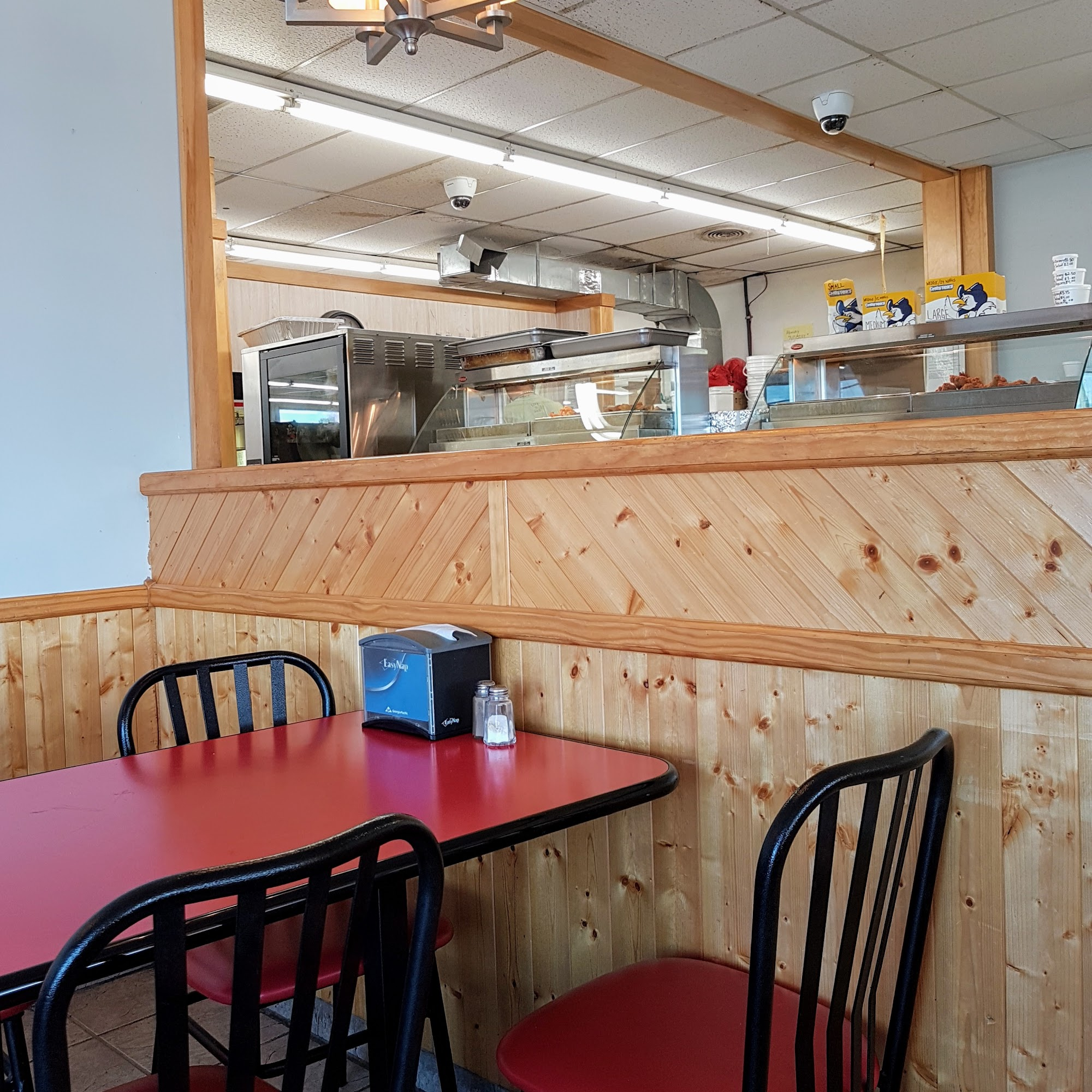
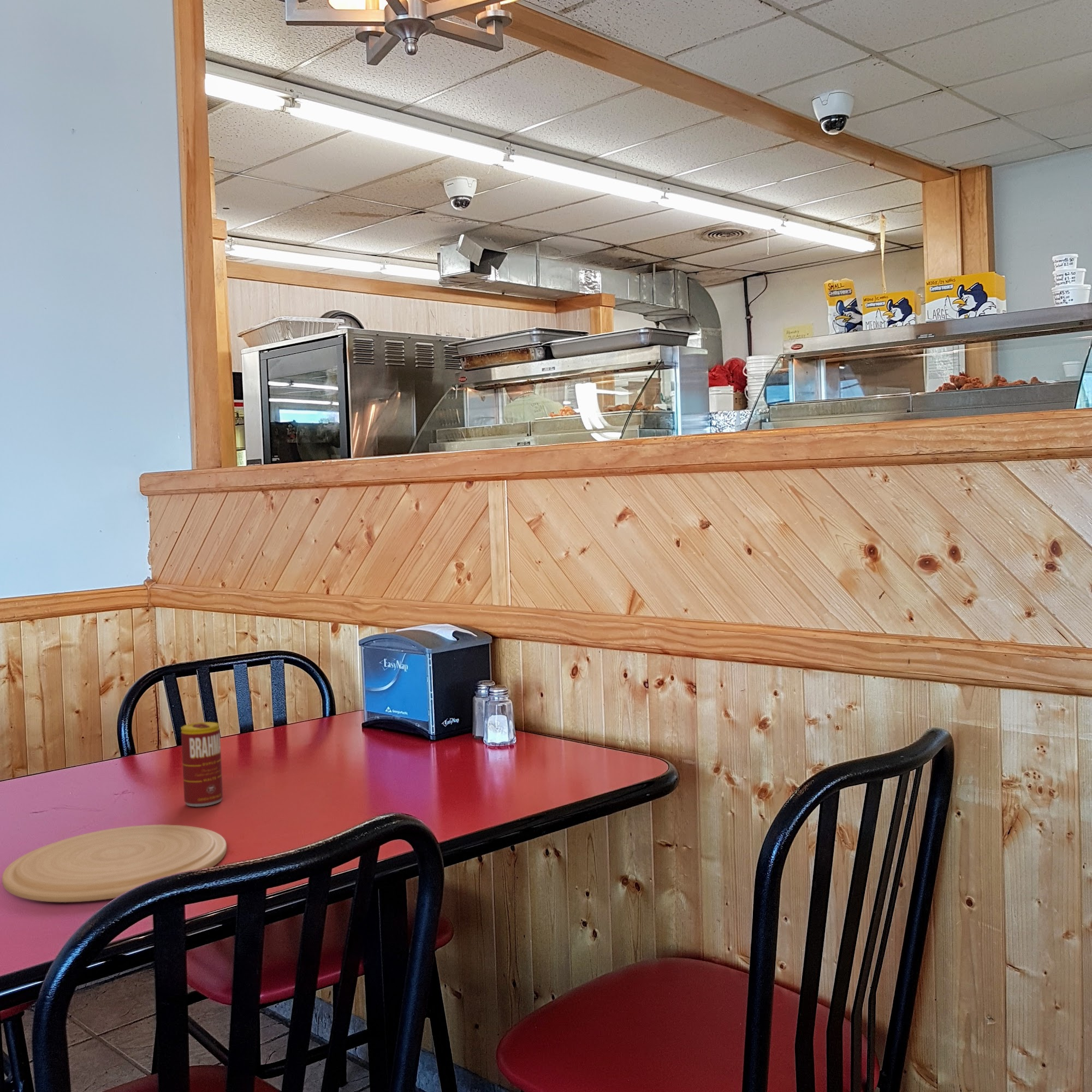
+ beverage can [180,721,223,807]
+ plate [2,824,227,903]
